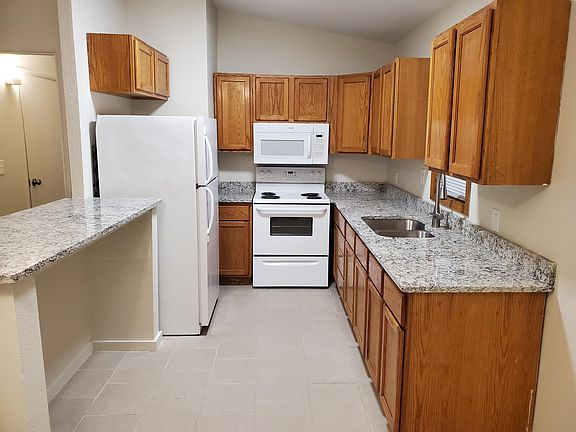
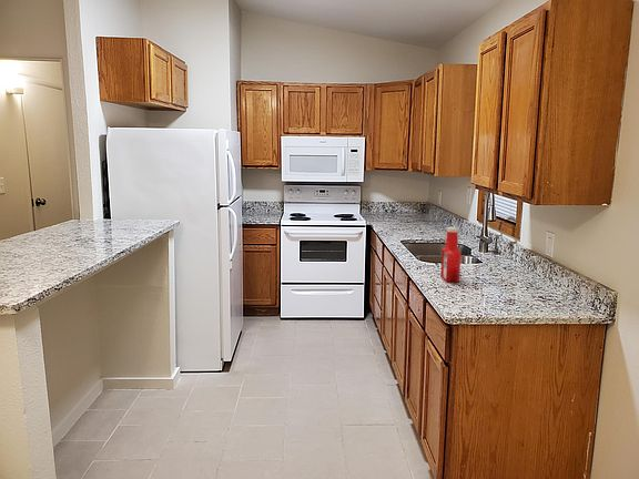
+ soap bottle [439,226,462,284]
